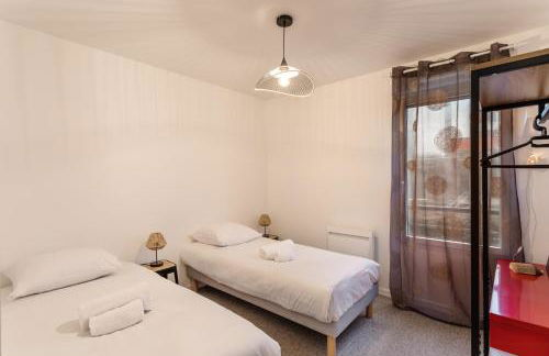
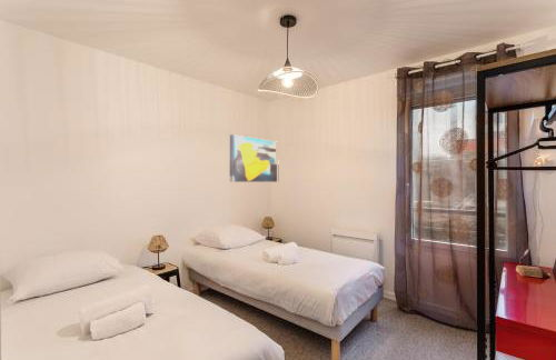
+ wall art [229,133,278,183]
